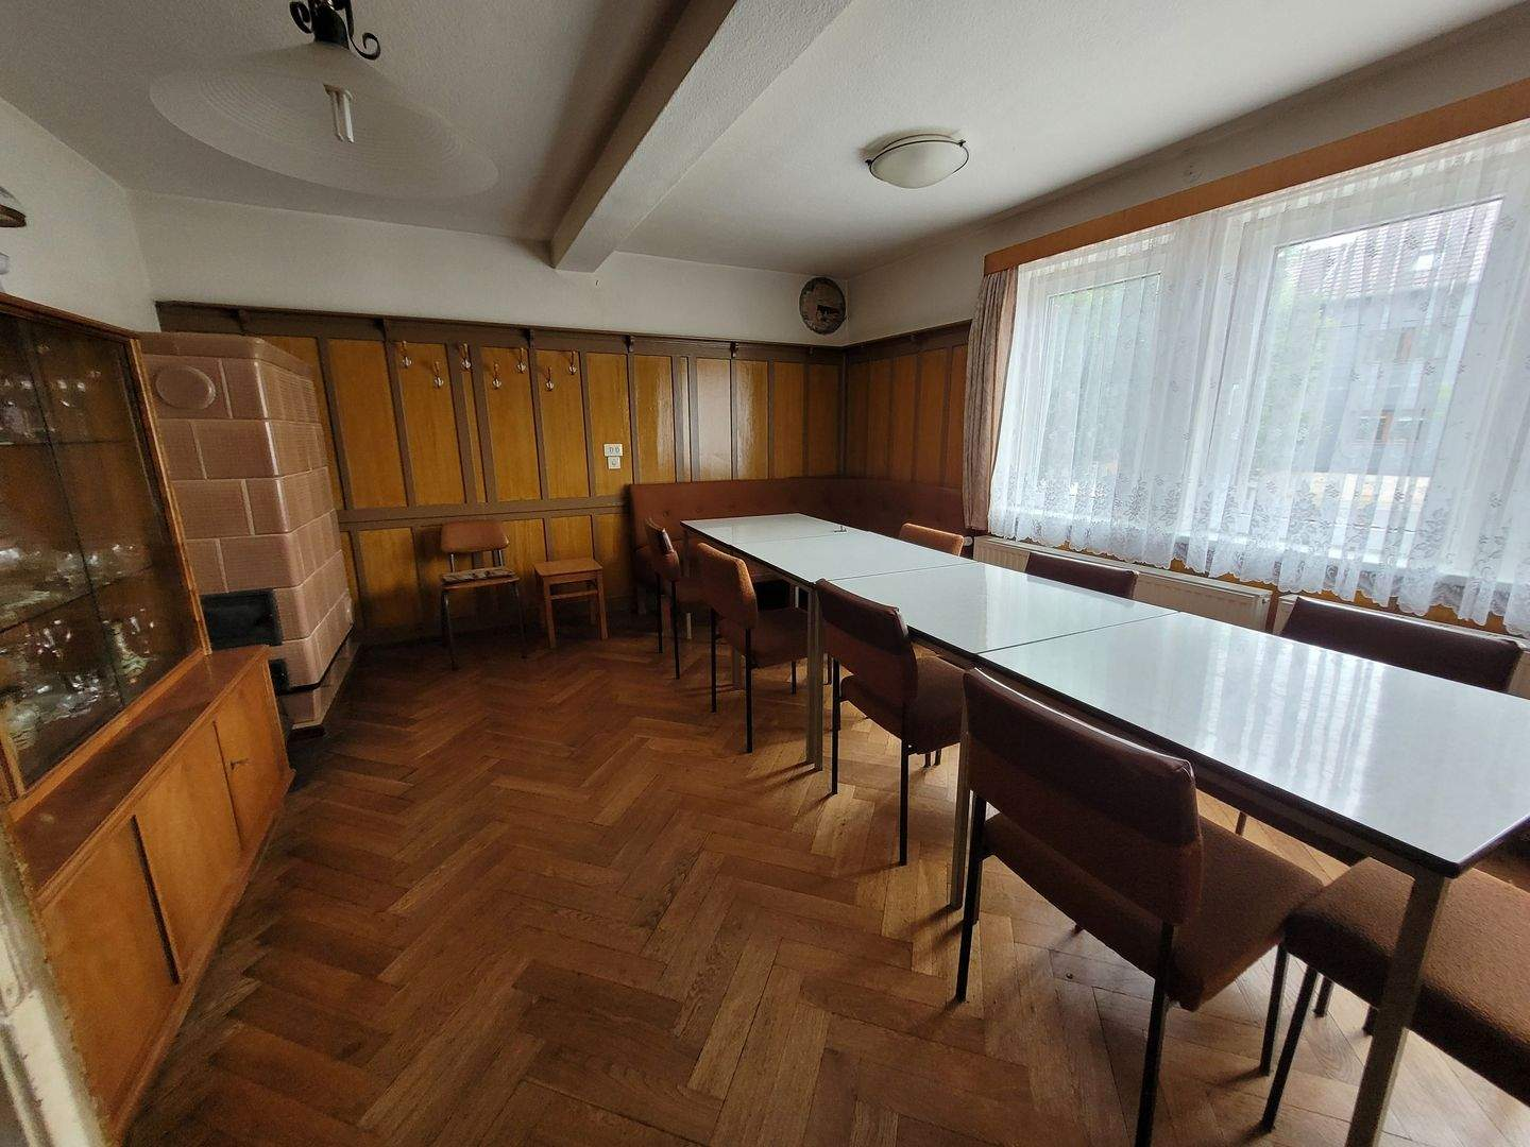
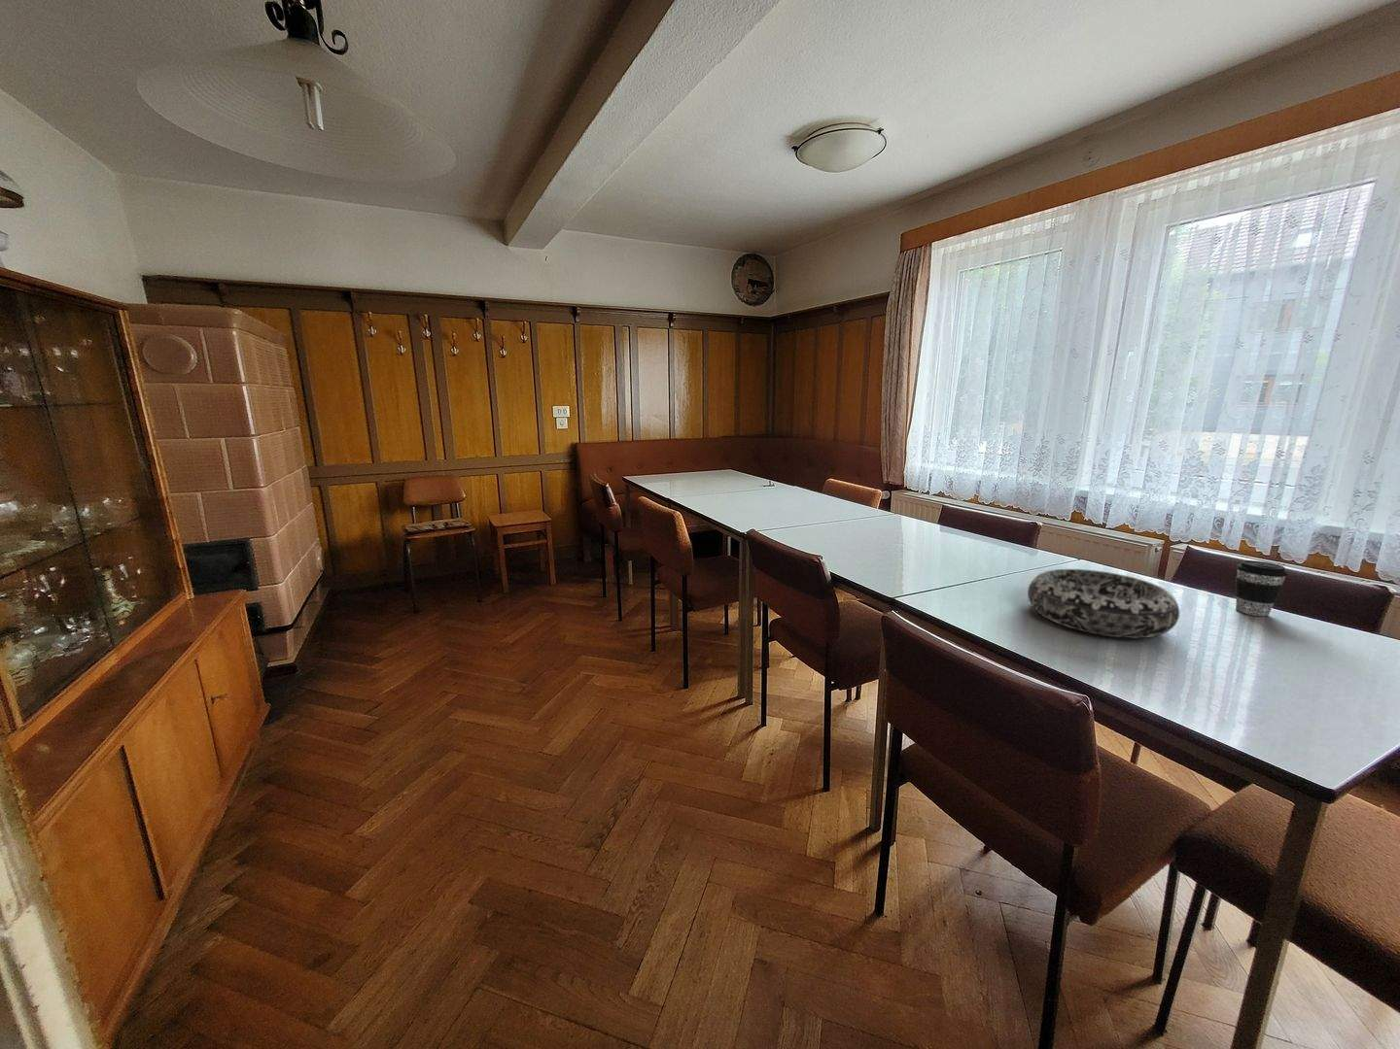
+ coffee cup [1235,560,1289,617]
+ decorative bowl [1026,569,1181,639]
